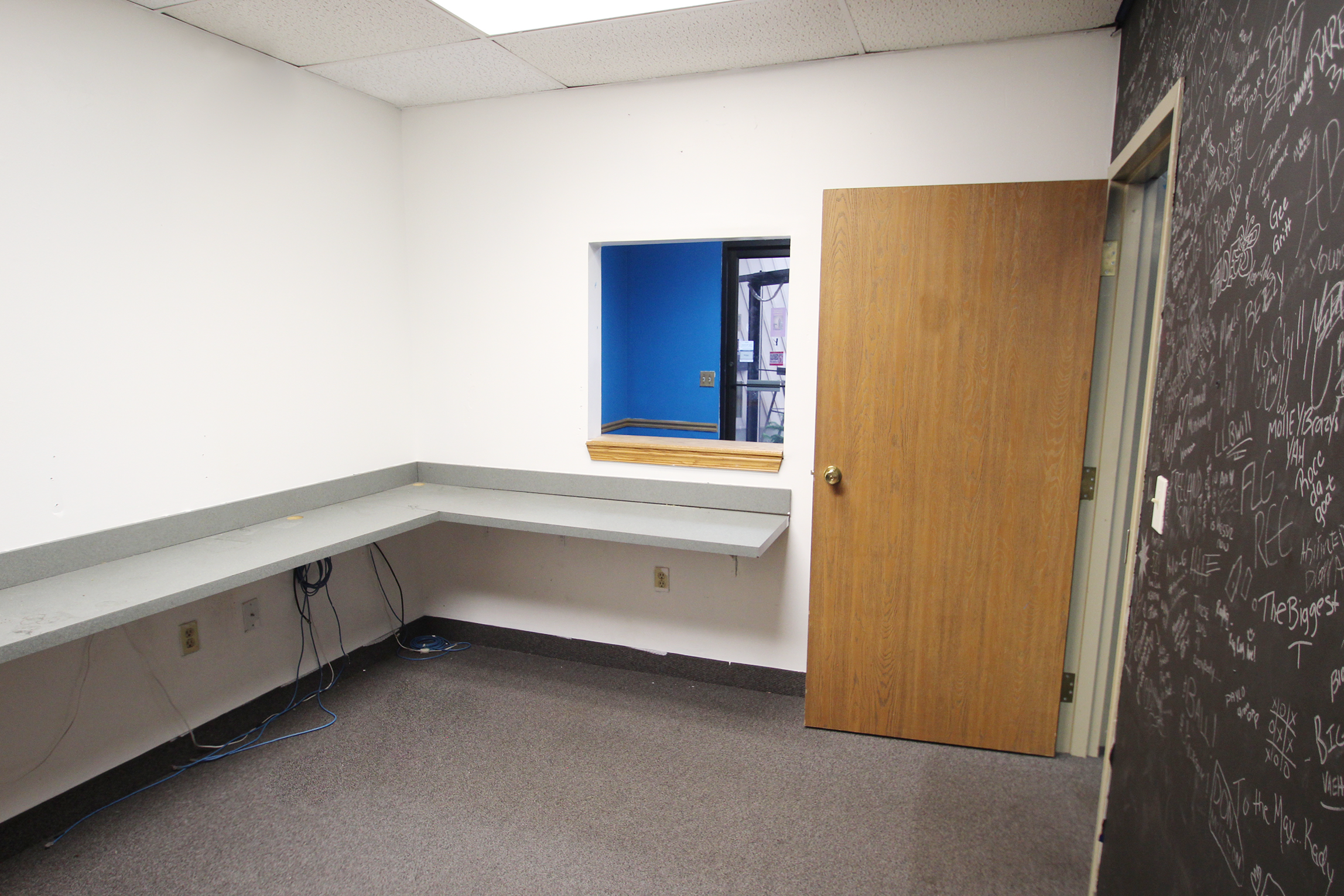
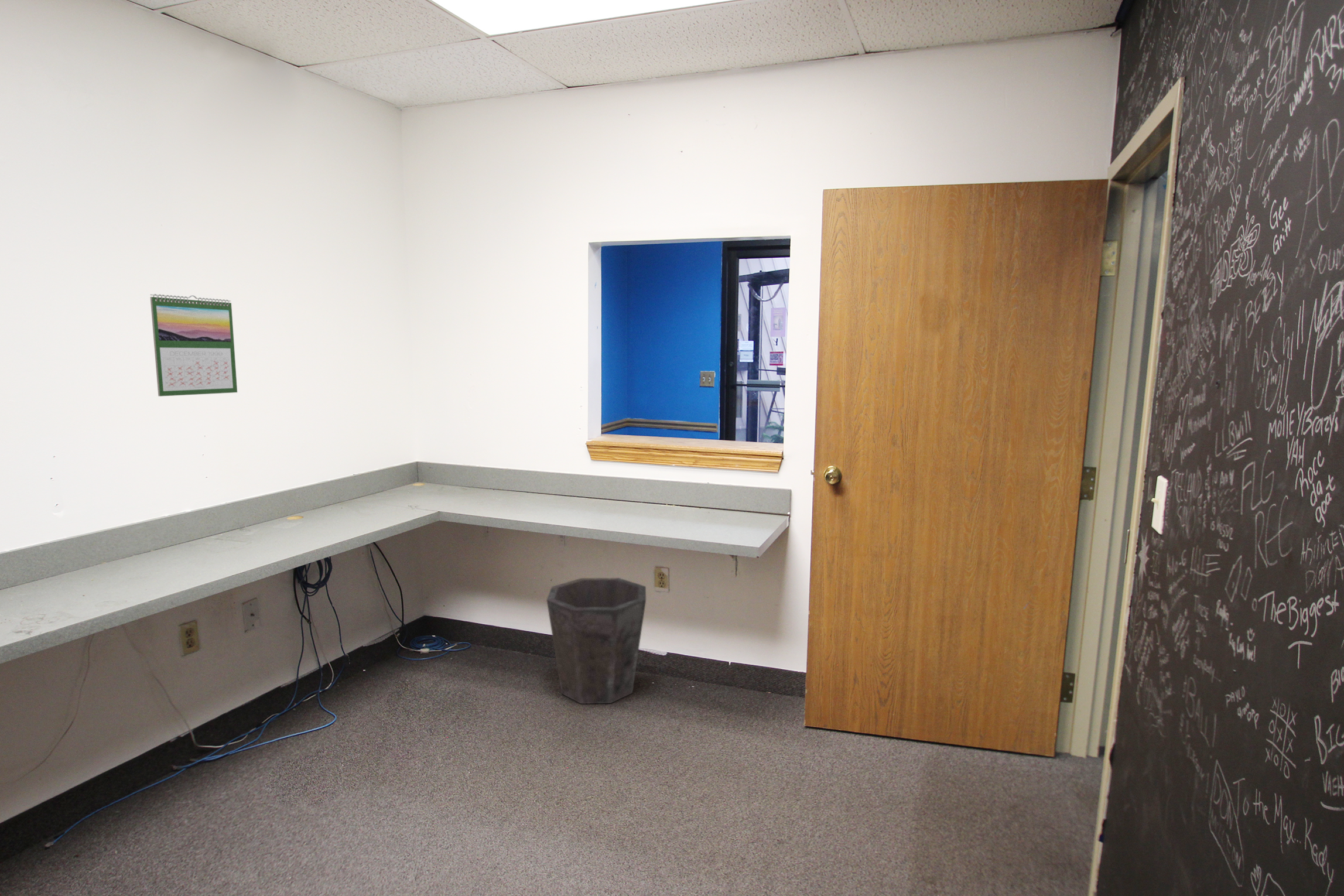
+ calendar [149,293,238,397]
+ waste bin [546,577,647,705]
